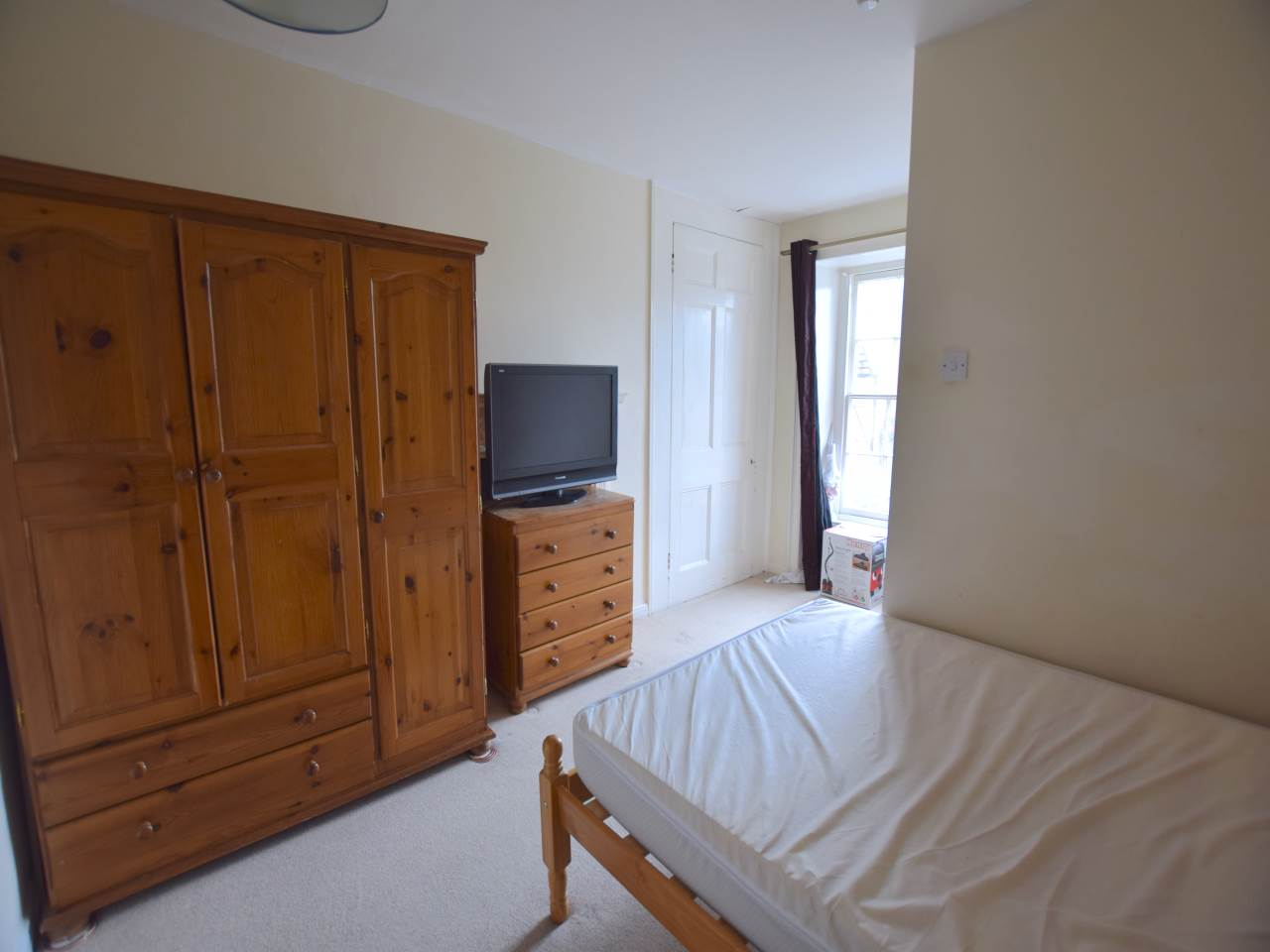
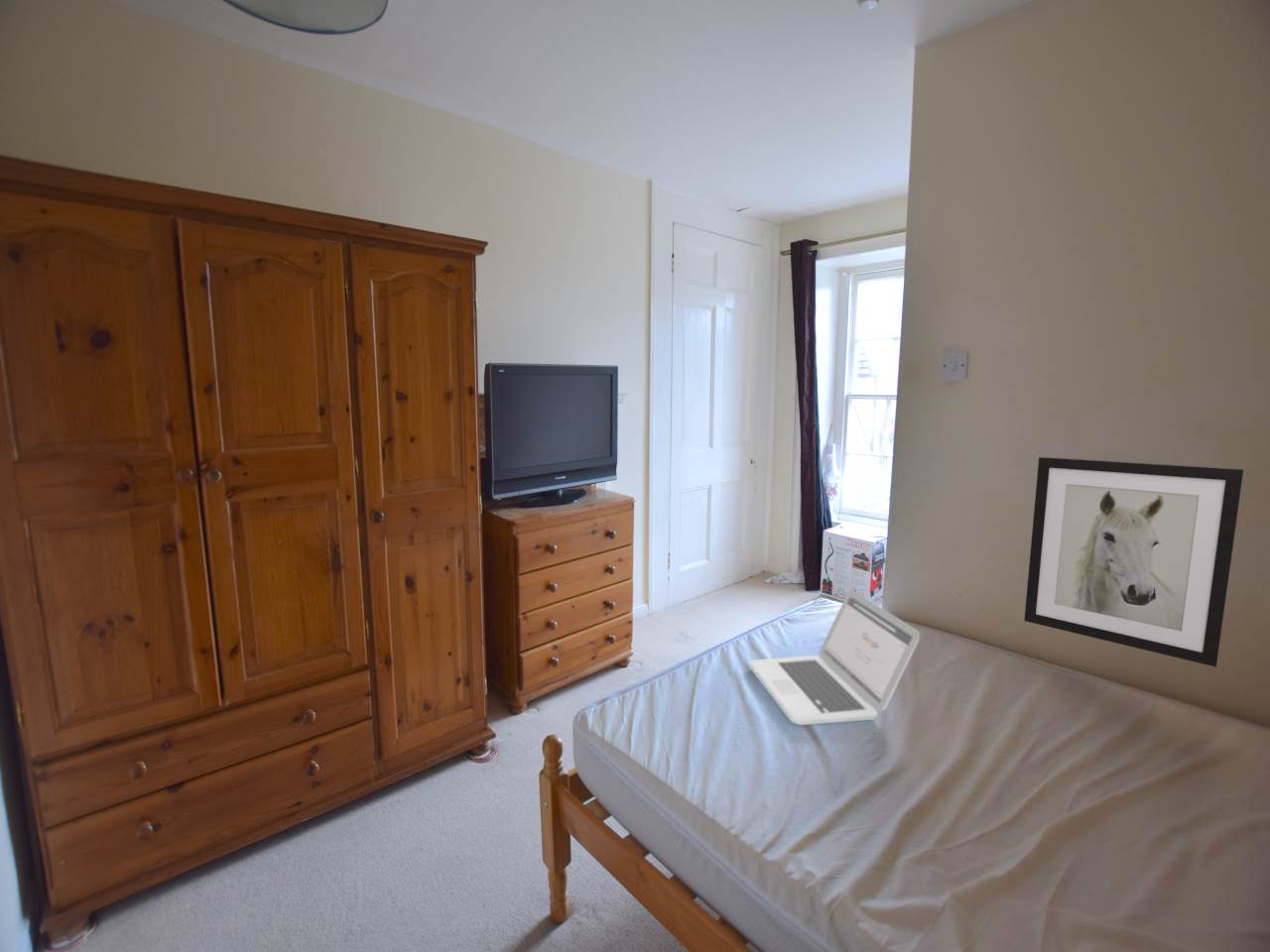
+ laptop [747,589,921,726]
+ wall art [1023,456,1244,667]
